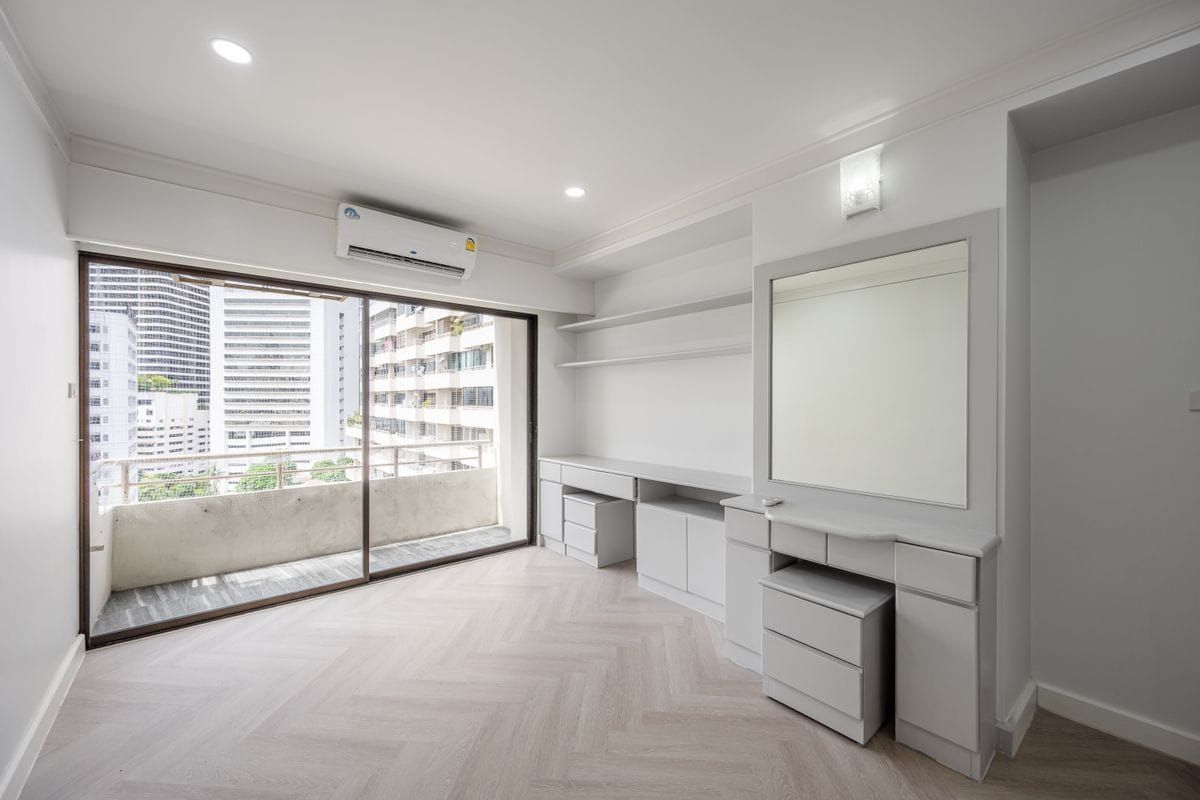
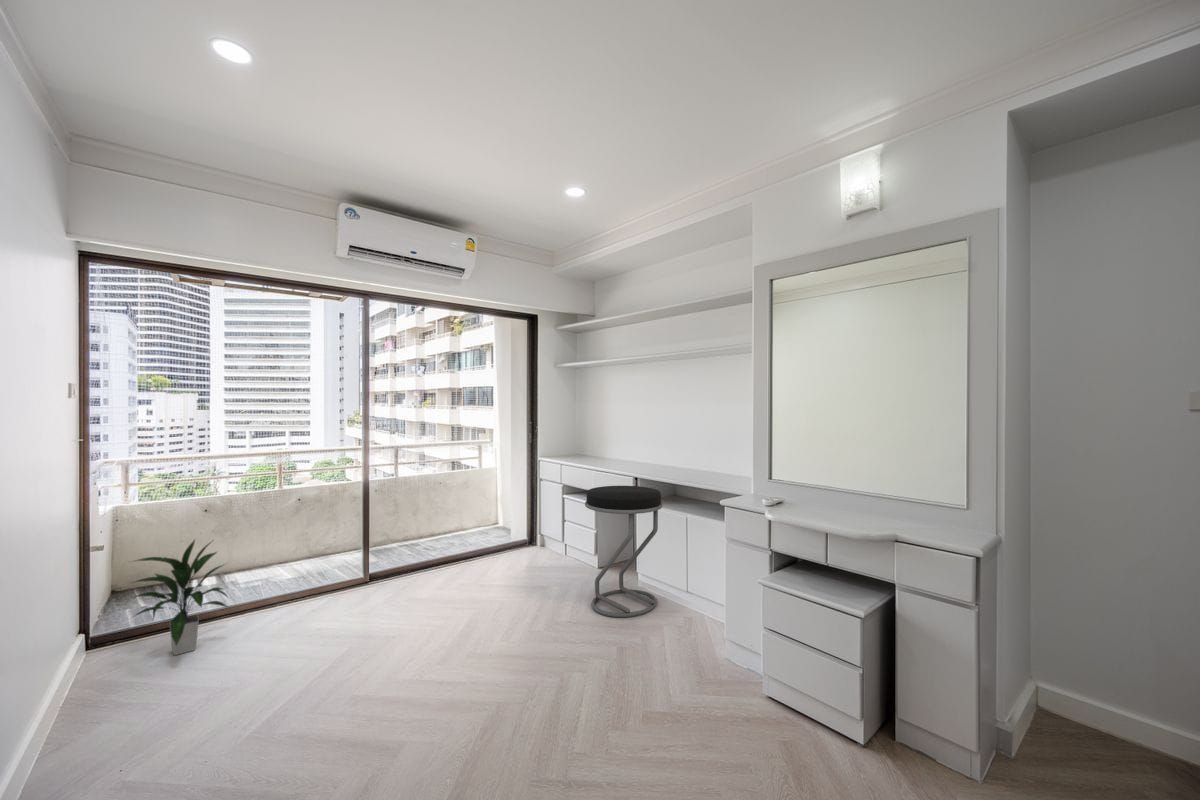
+ indoor plant [124,537,230,656]
+ stool [584,485,664,618]
